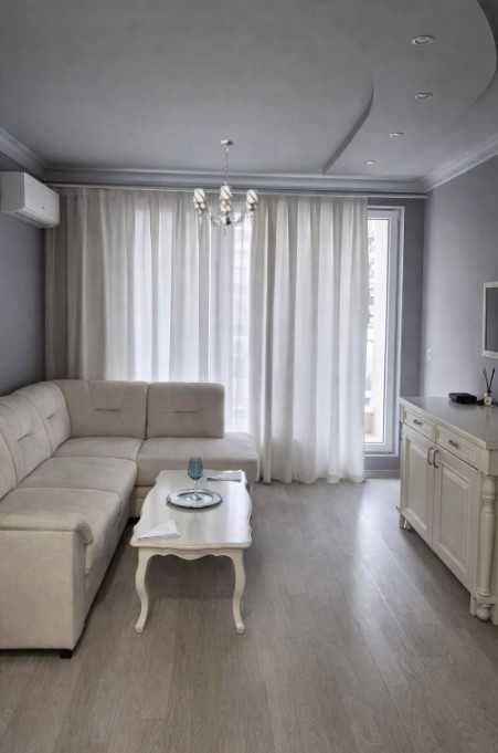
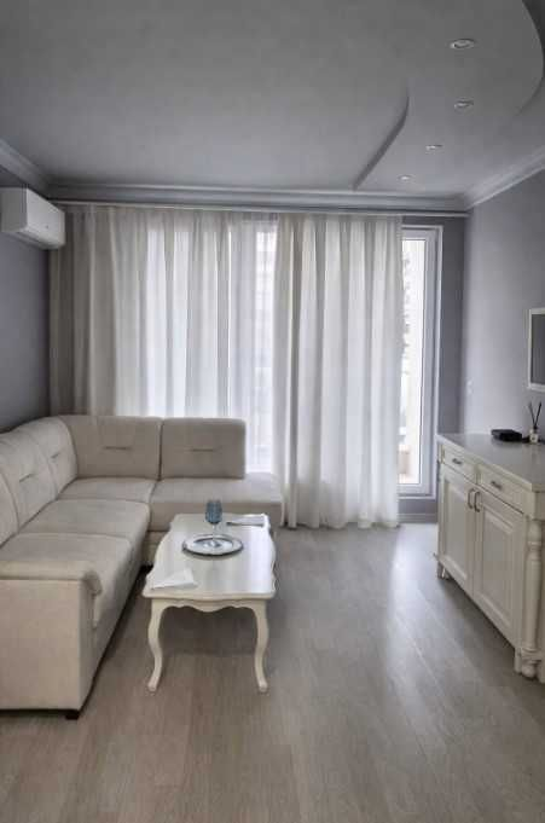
- chandelier [192,139,261,236]
